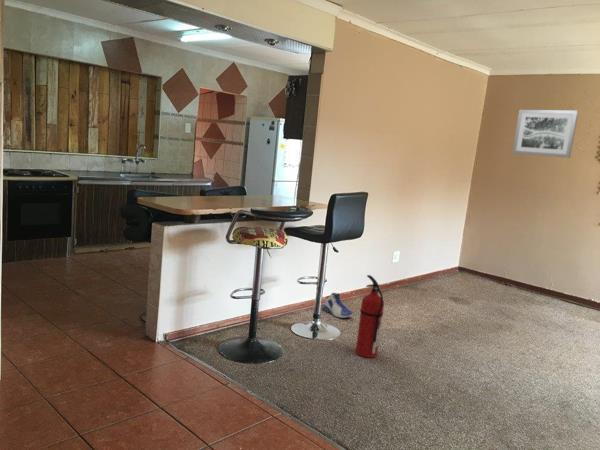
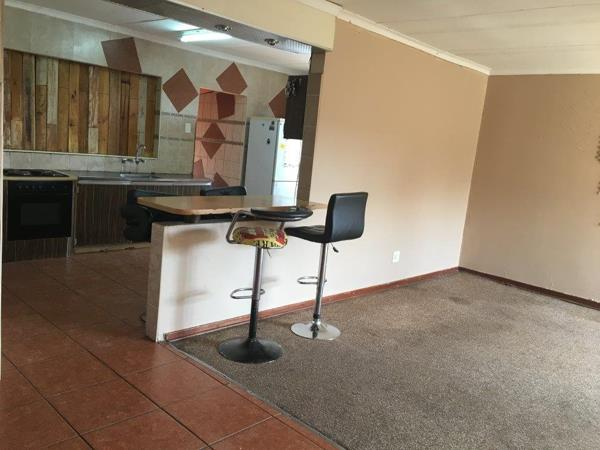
- fire extinguisher [355,274,385,359]
- wall art [511,109,580,159]
- sneaker [321,292,354,319]
